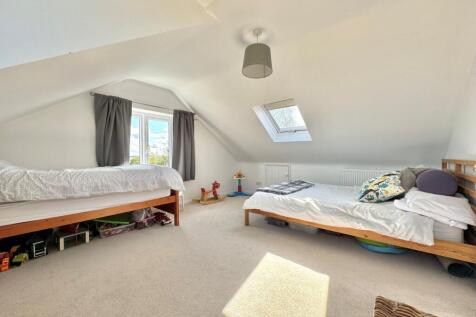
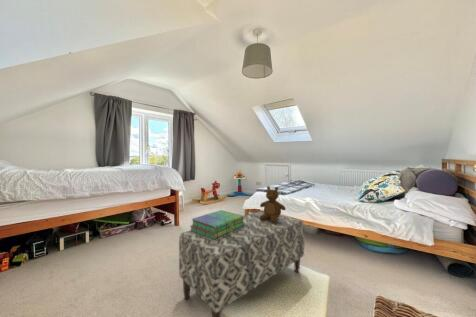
+ stack of books [189,209,245,240]
+ teddy bear [259,185,287,223]
+ bench [178,209,305,317]
